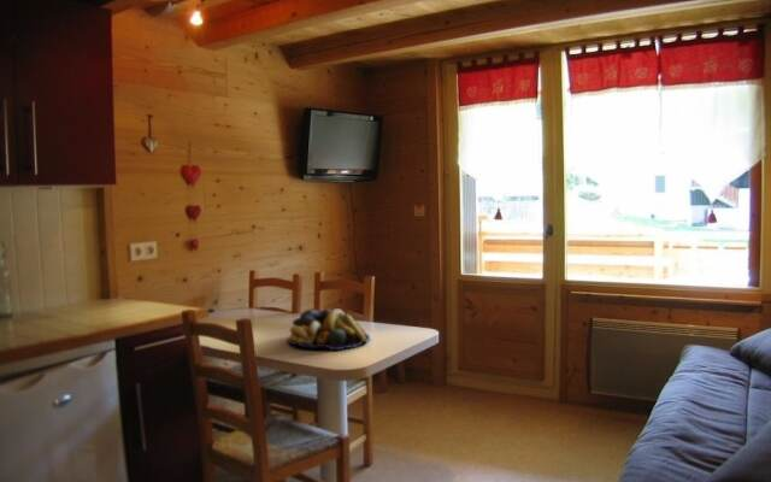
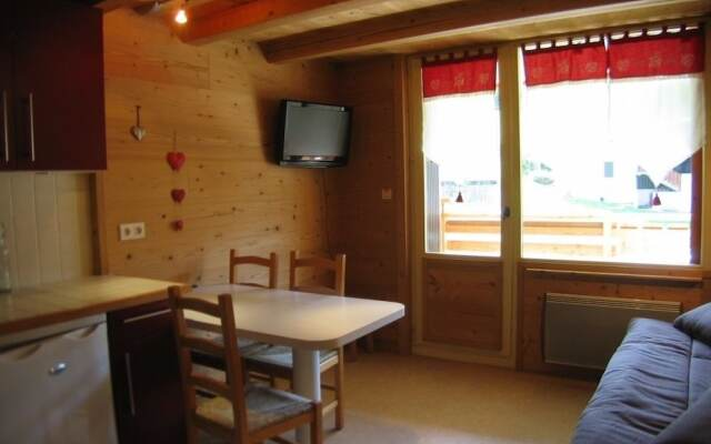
- fruit bowl [286,307,371,351]
